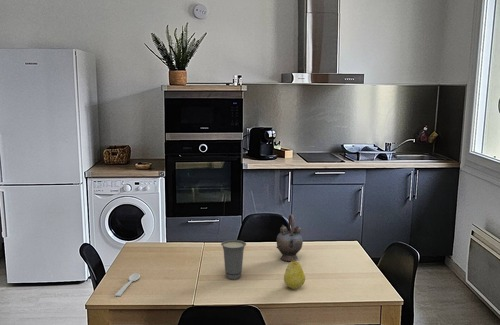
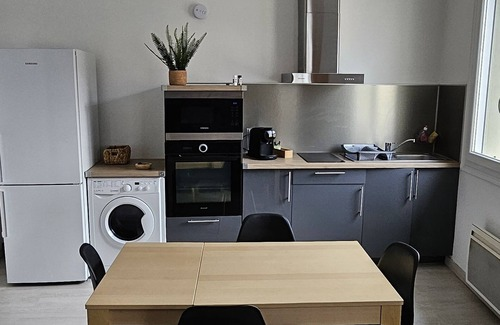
- teapot [275,213,304,262]
- fruit [283,258,306,290]
- cup [220,239,247,281]
- spoon [114,272,141,297]
